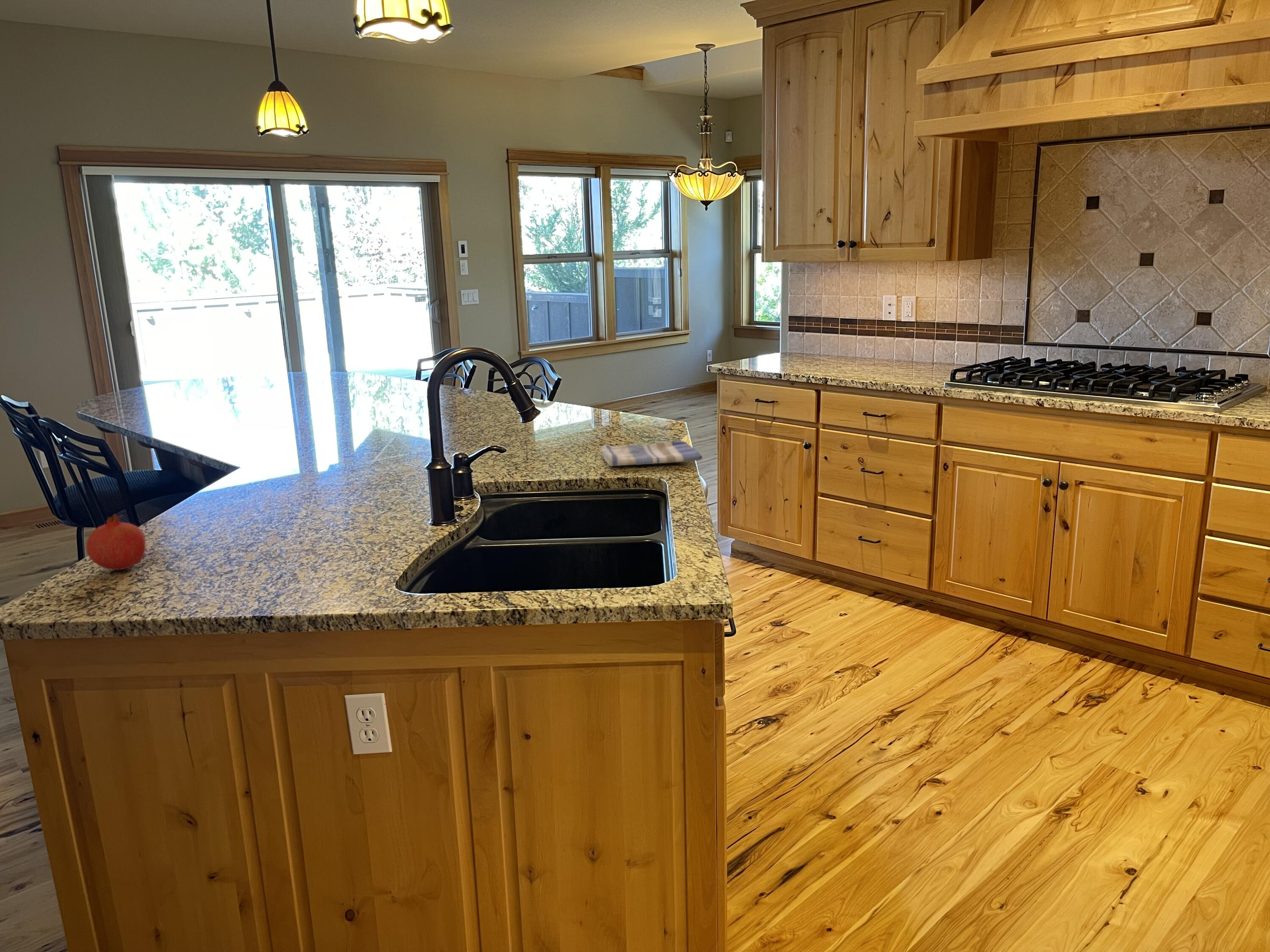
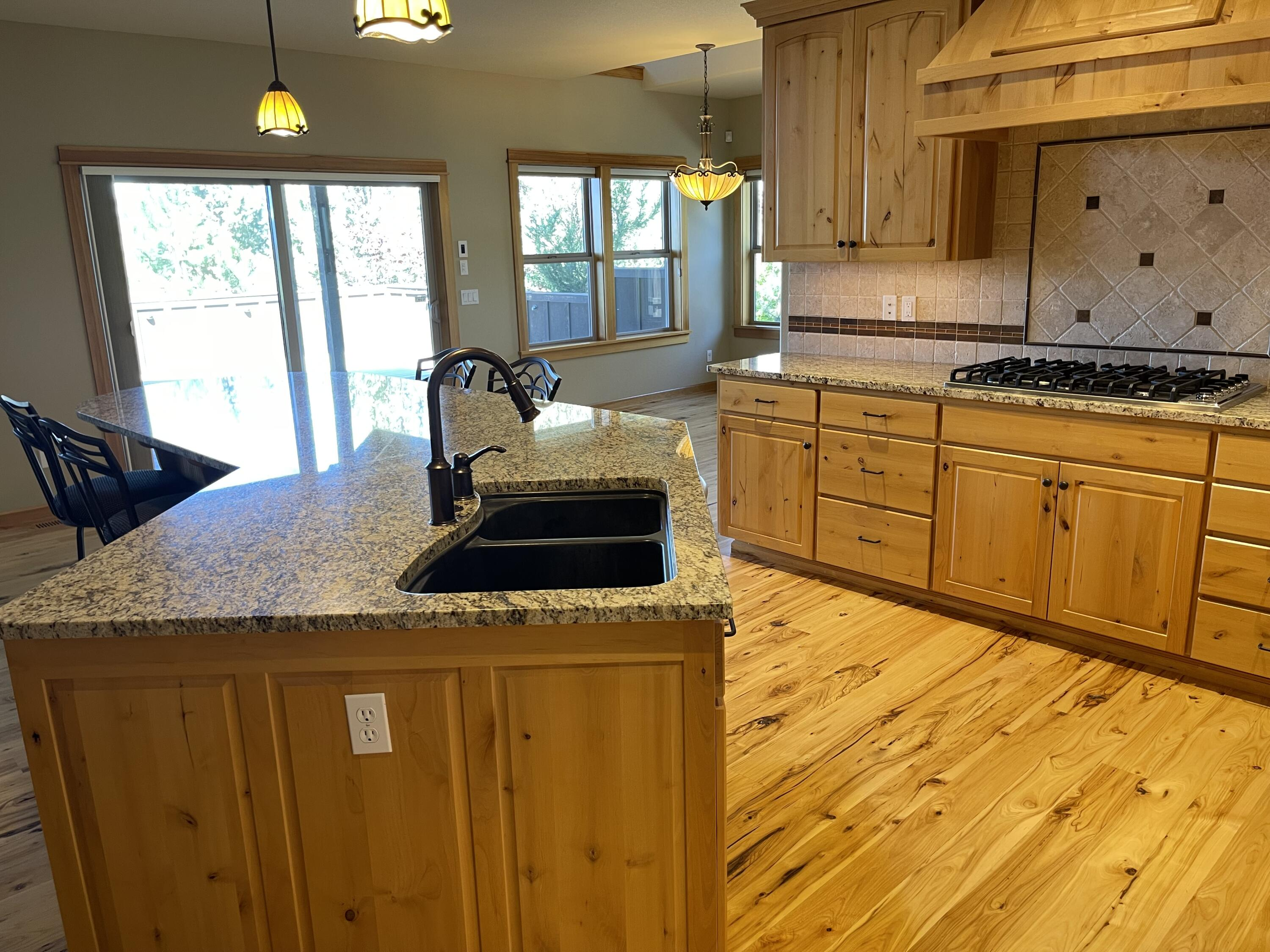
- fruit [86,513,146,570]
- dish towel [599,440,703,467]
